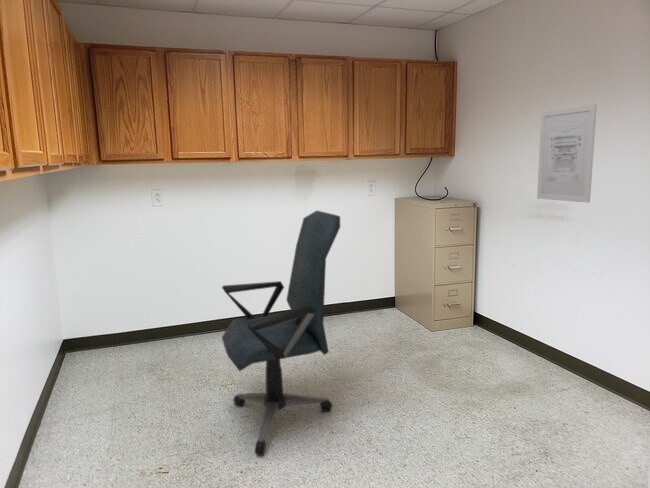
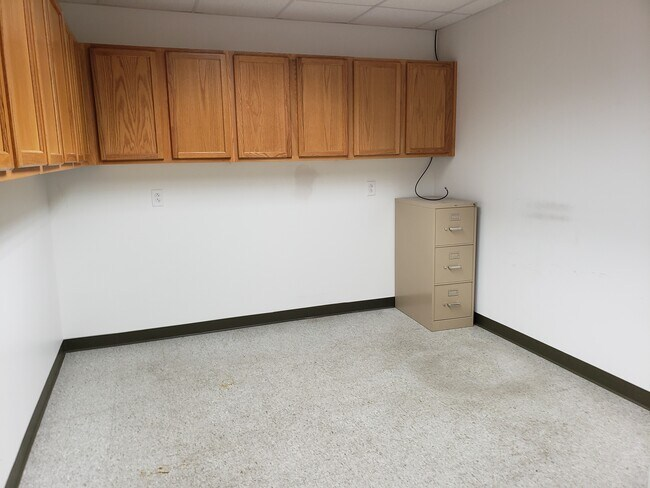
- office chair [221,210,341,457]
- wall art [536,103,598,204]
